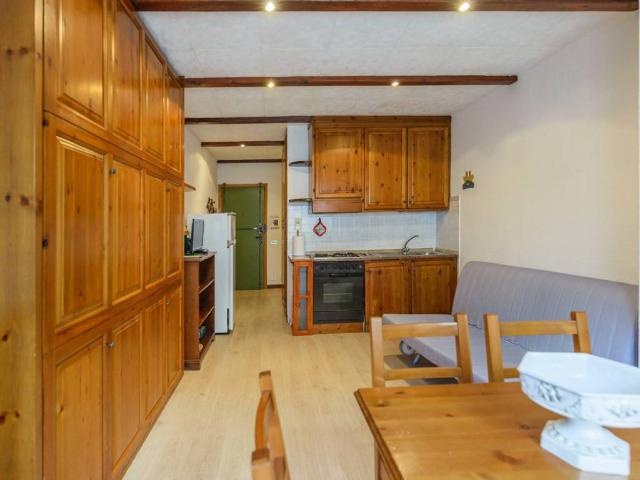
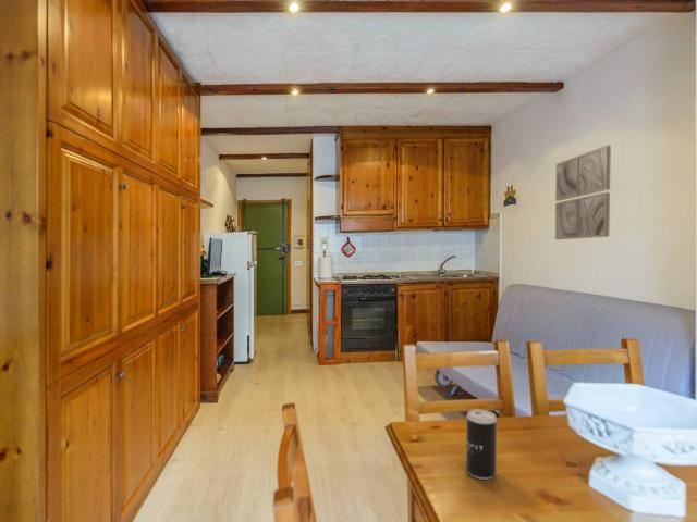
+ beverage can [465,408,498,481]
+ wall art [554,145,612,240]
